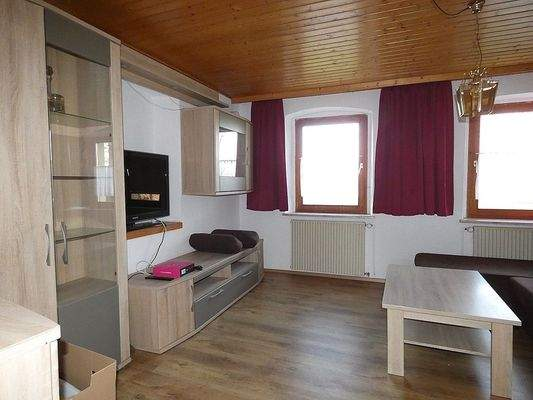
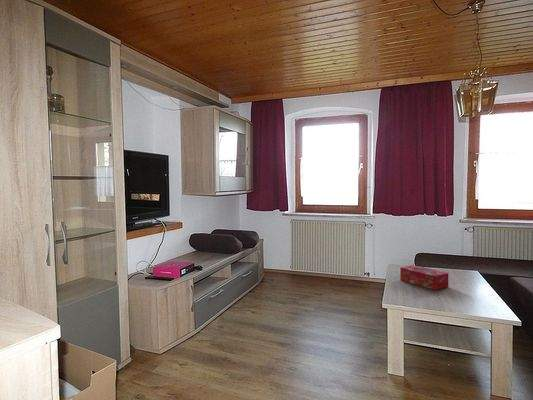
+ tissue box [399,264,449,291]
